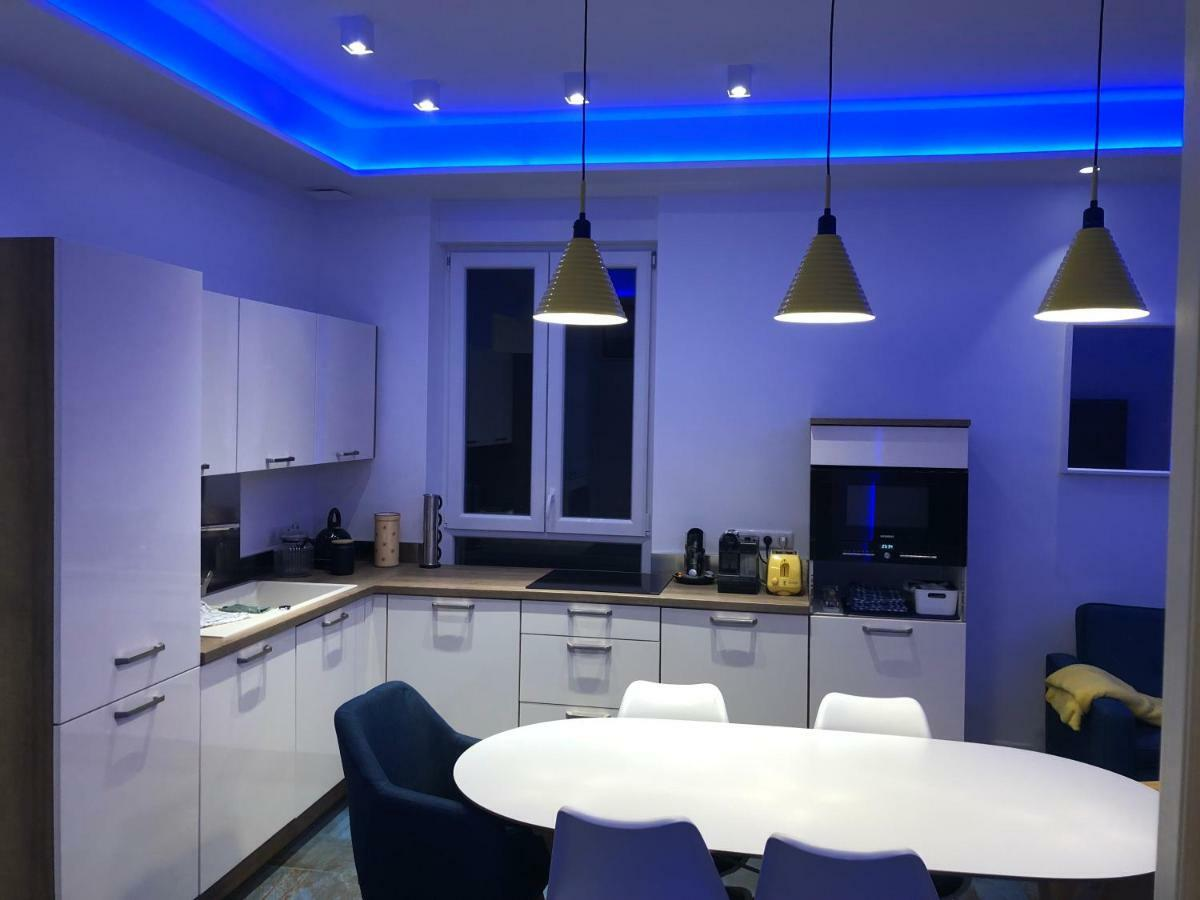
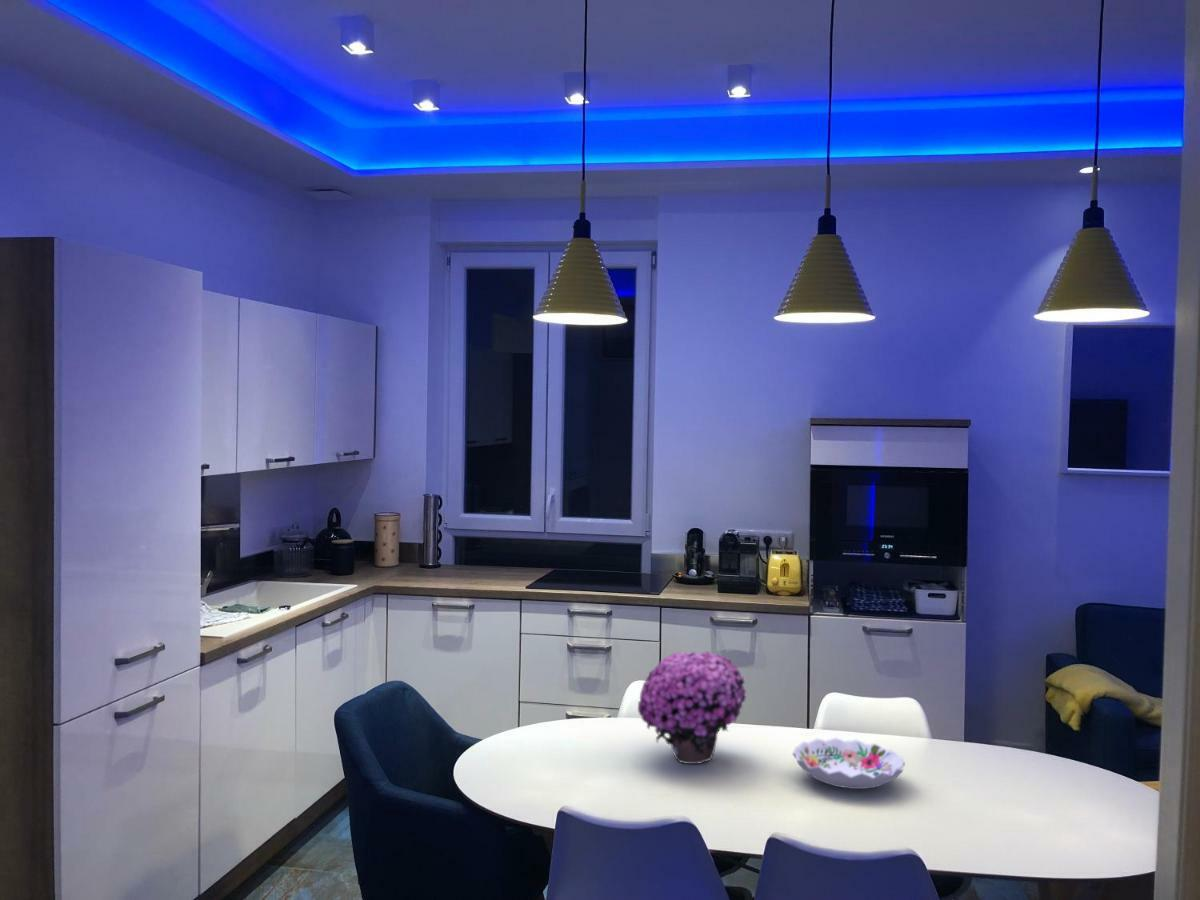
+ flower [637,650,747,765]
+ decorative bowl [791,737,906,790]
